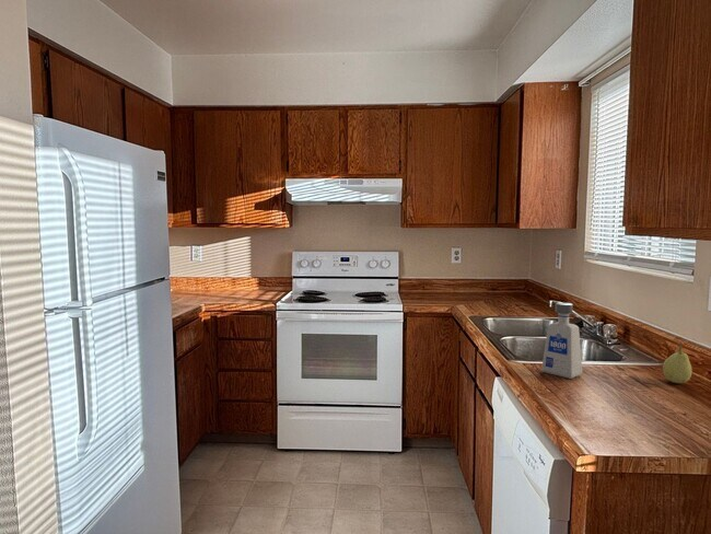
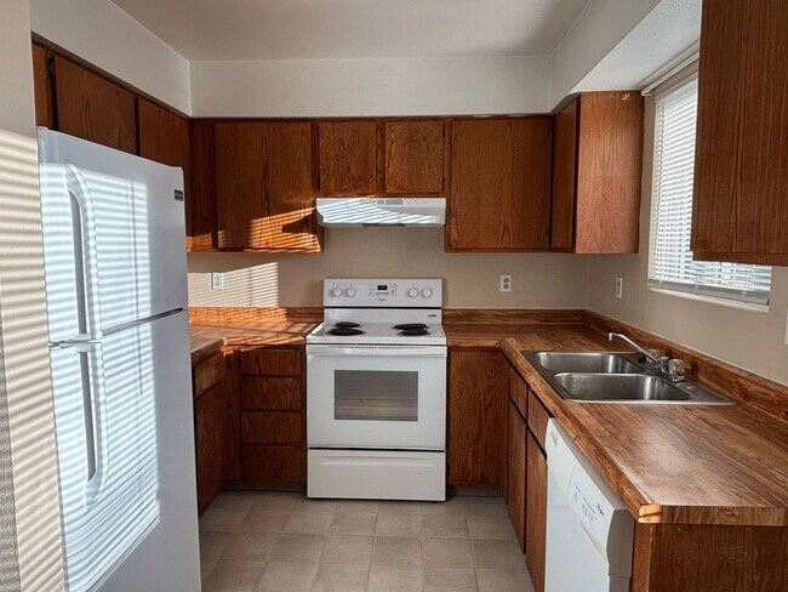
- fruit [662,343,693,384]
- soap dispenser [540,302,583,380]
